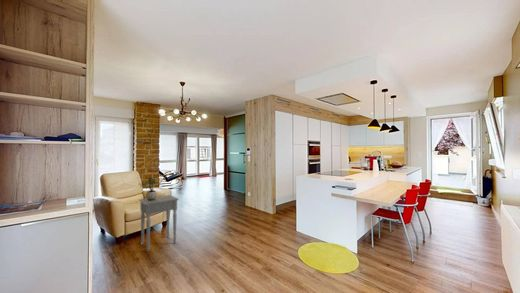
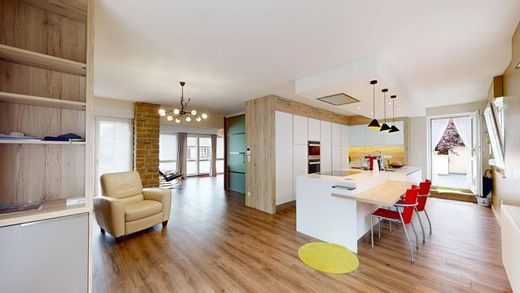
- side table [138,194,179,253]
- potted plant [138,175,158,201]
